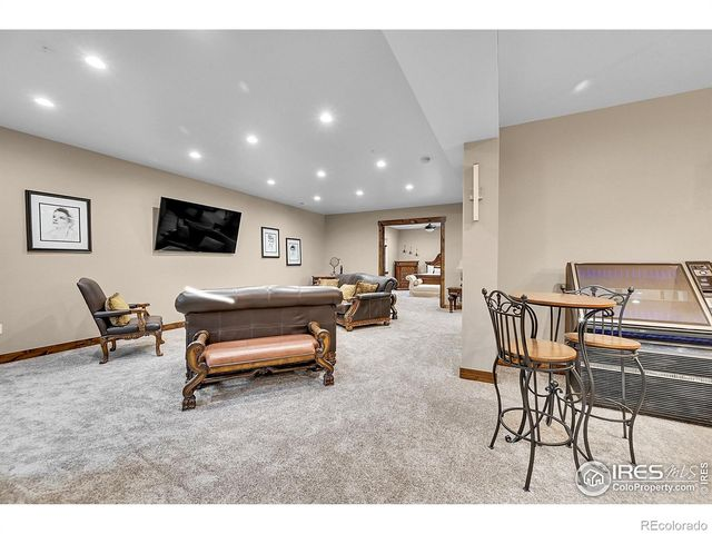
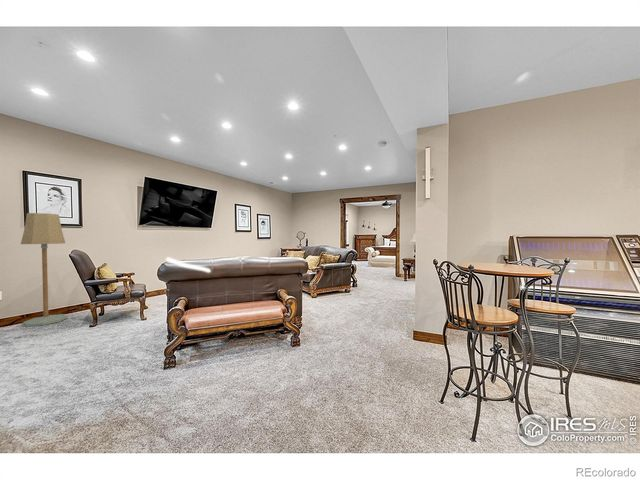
+ floor lamp [20,212,68,328]
